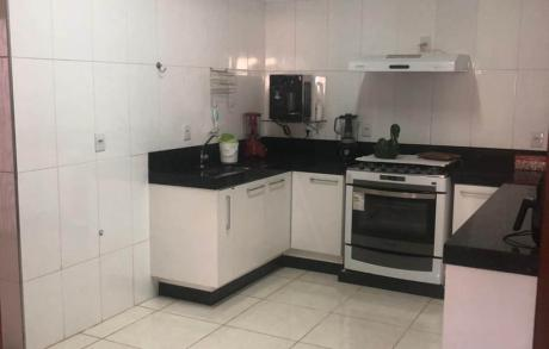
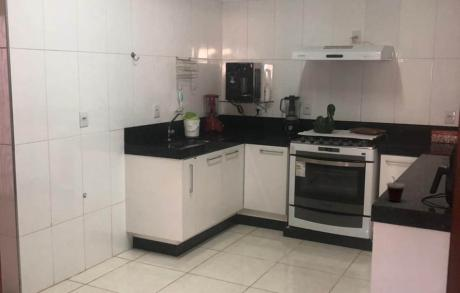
+ cup [386,175,406,203]
